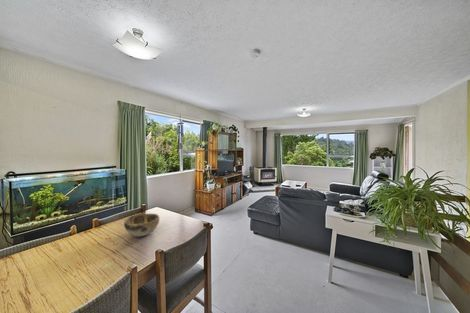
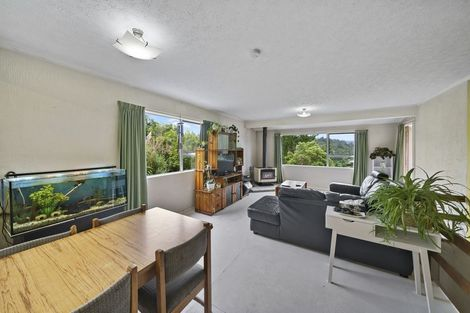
- decorative bowl [123,213,160,237]
